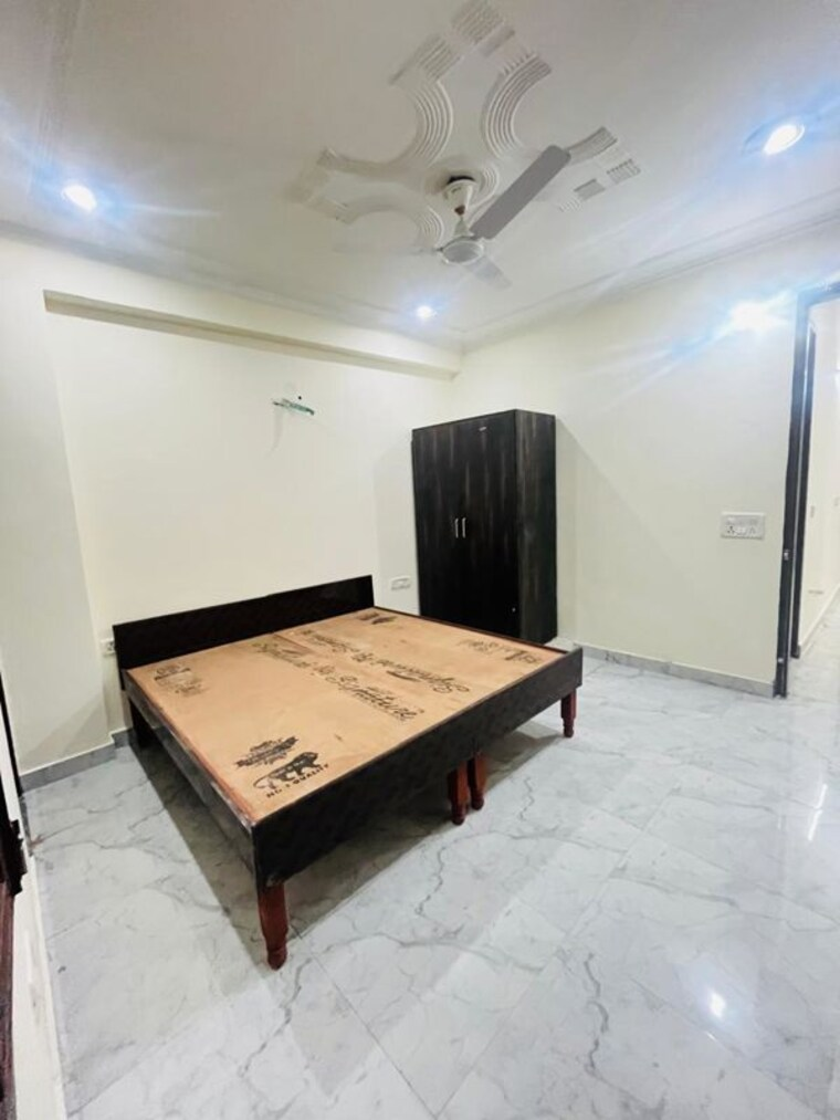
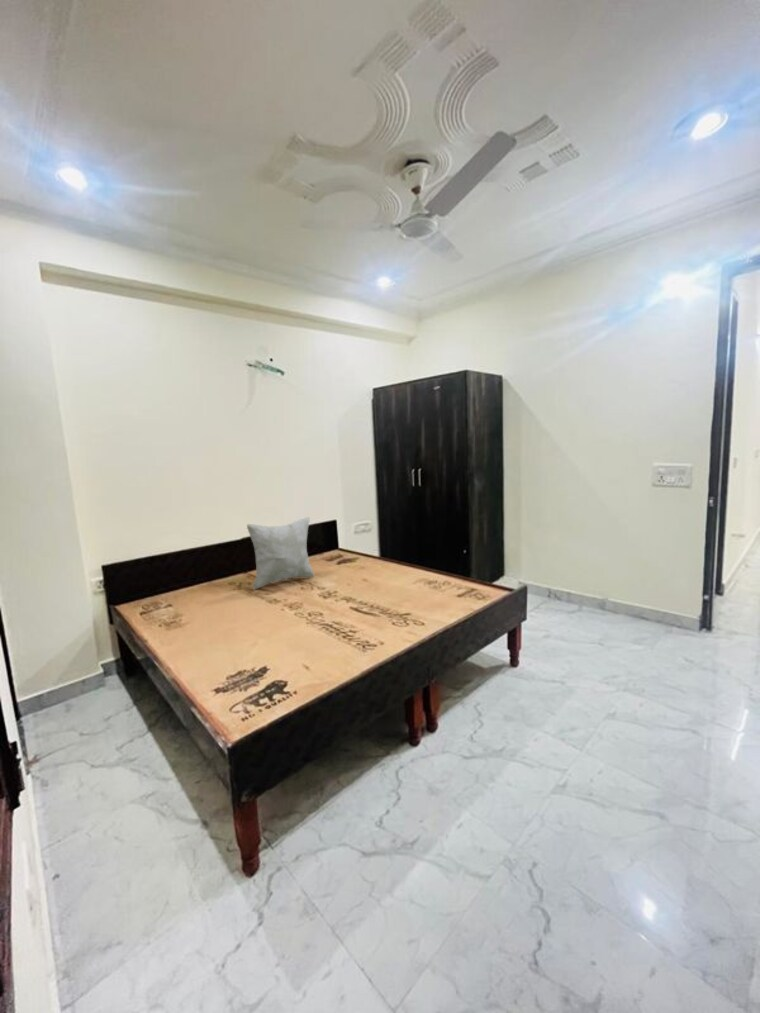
+ decorative pillow [246,516,315,591]
